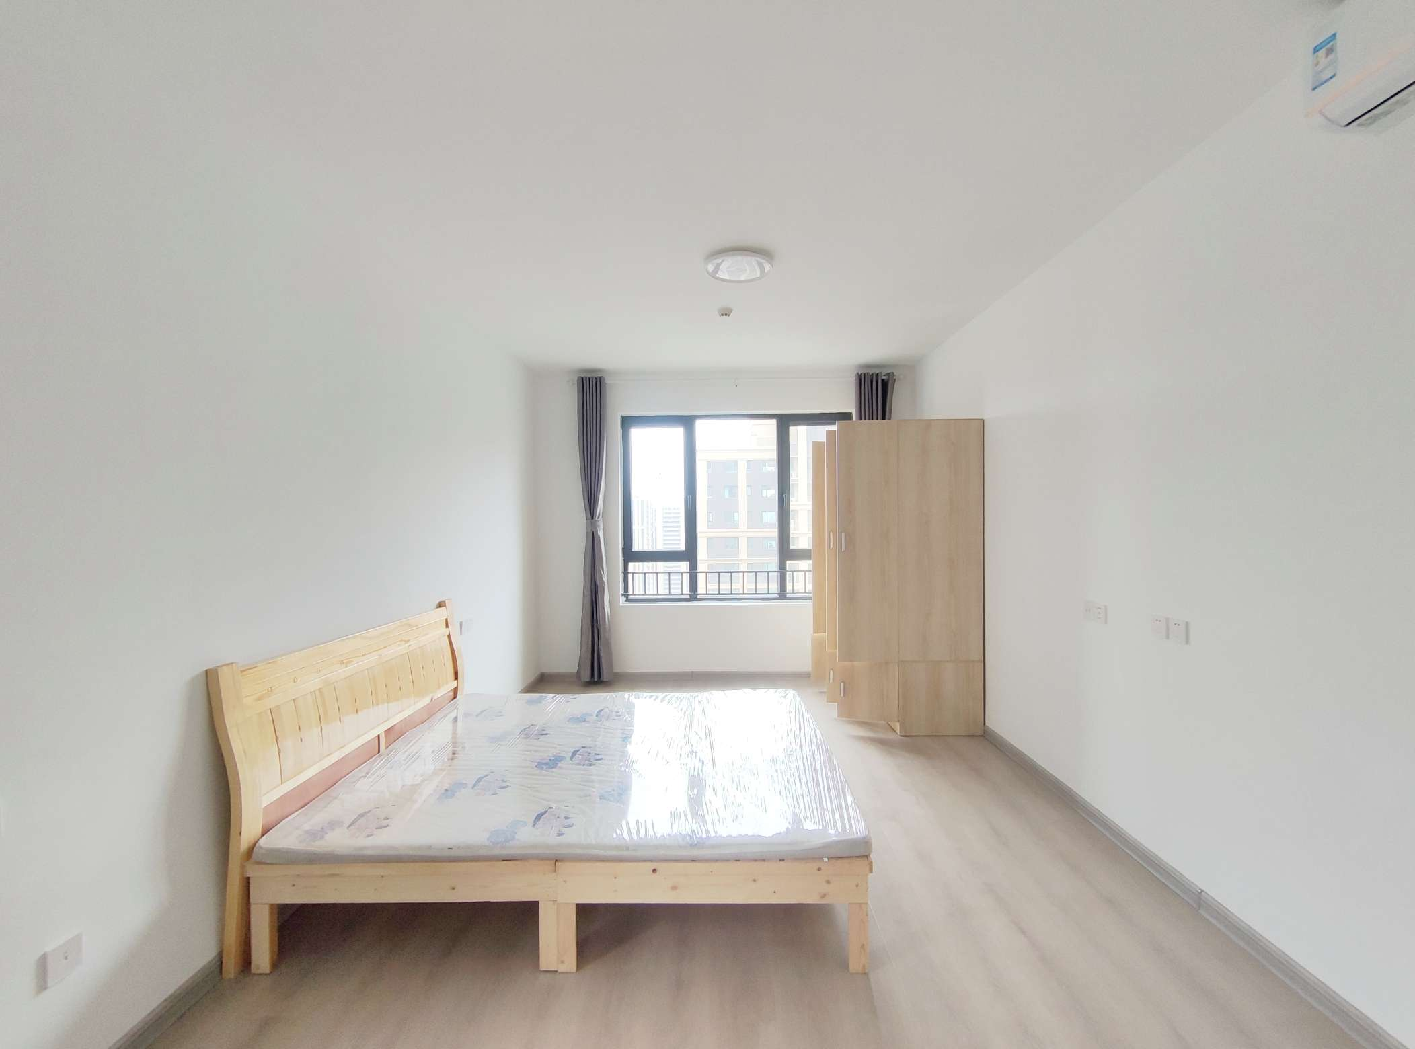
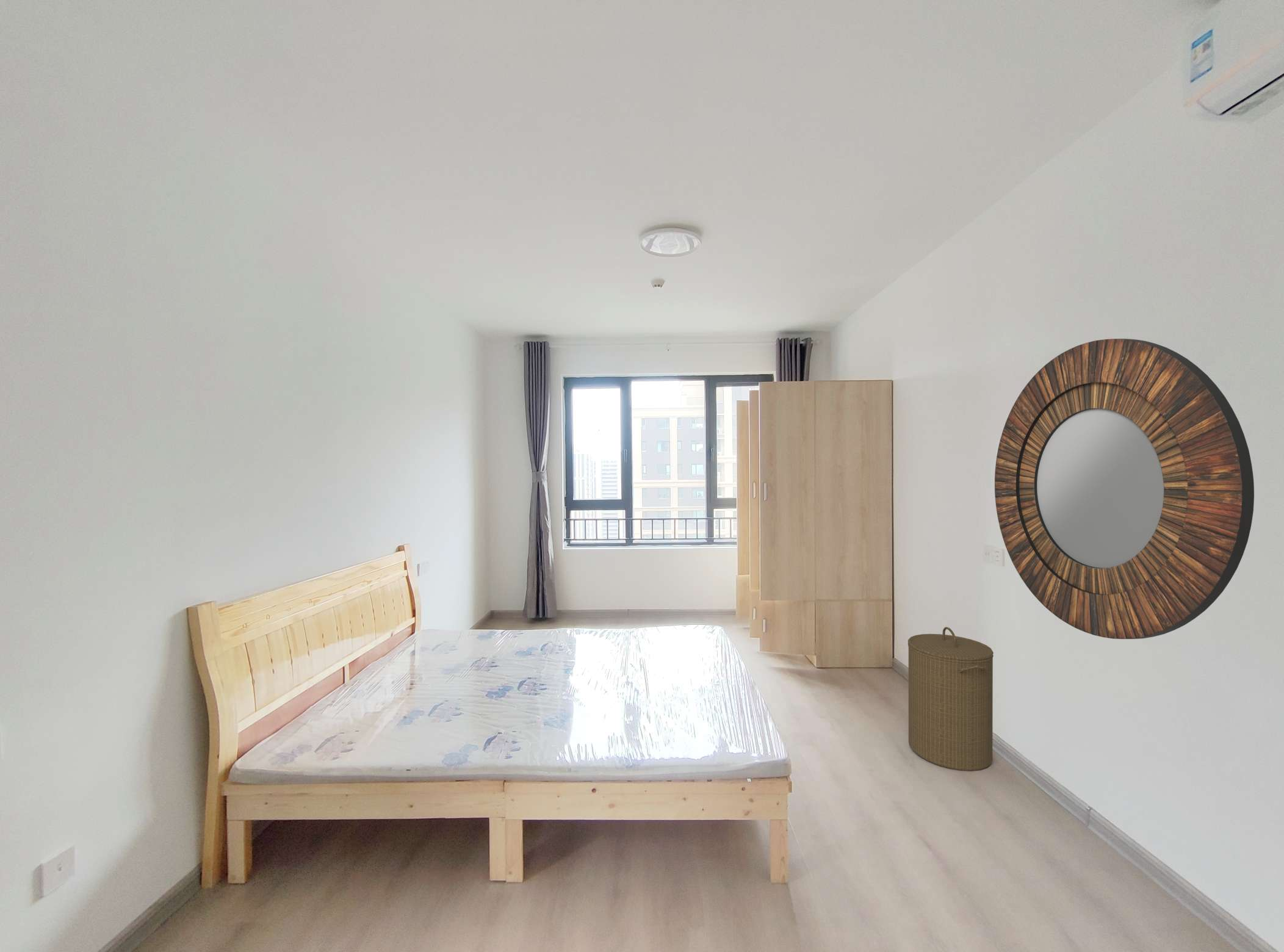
+ laundry hamper [907,626,994,771]
+ home mirror [994,338,1255,640]
